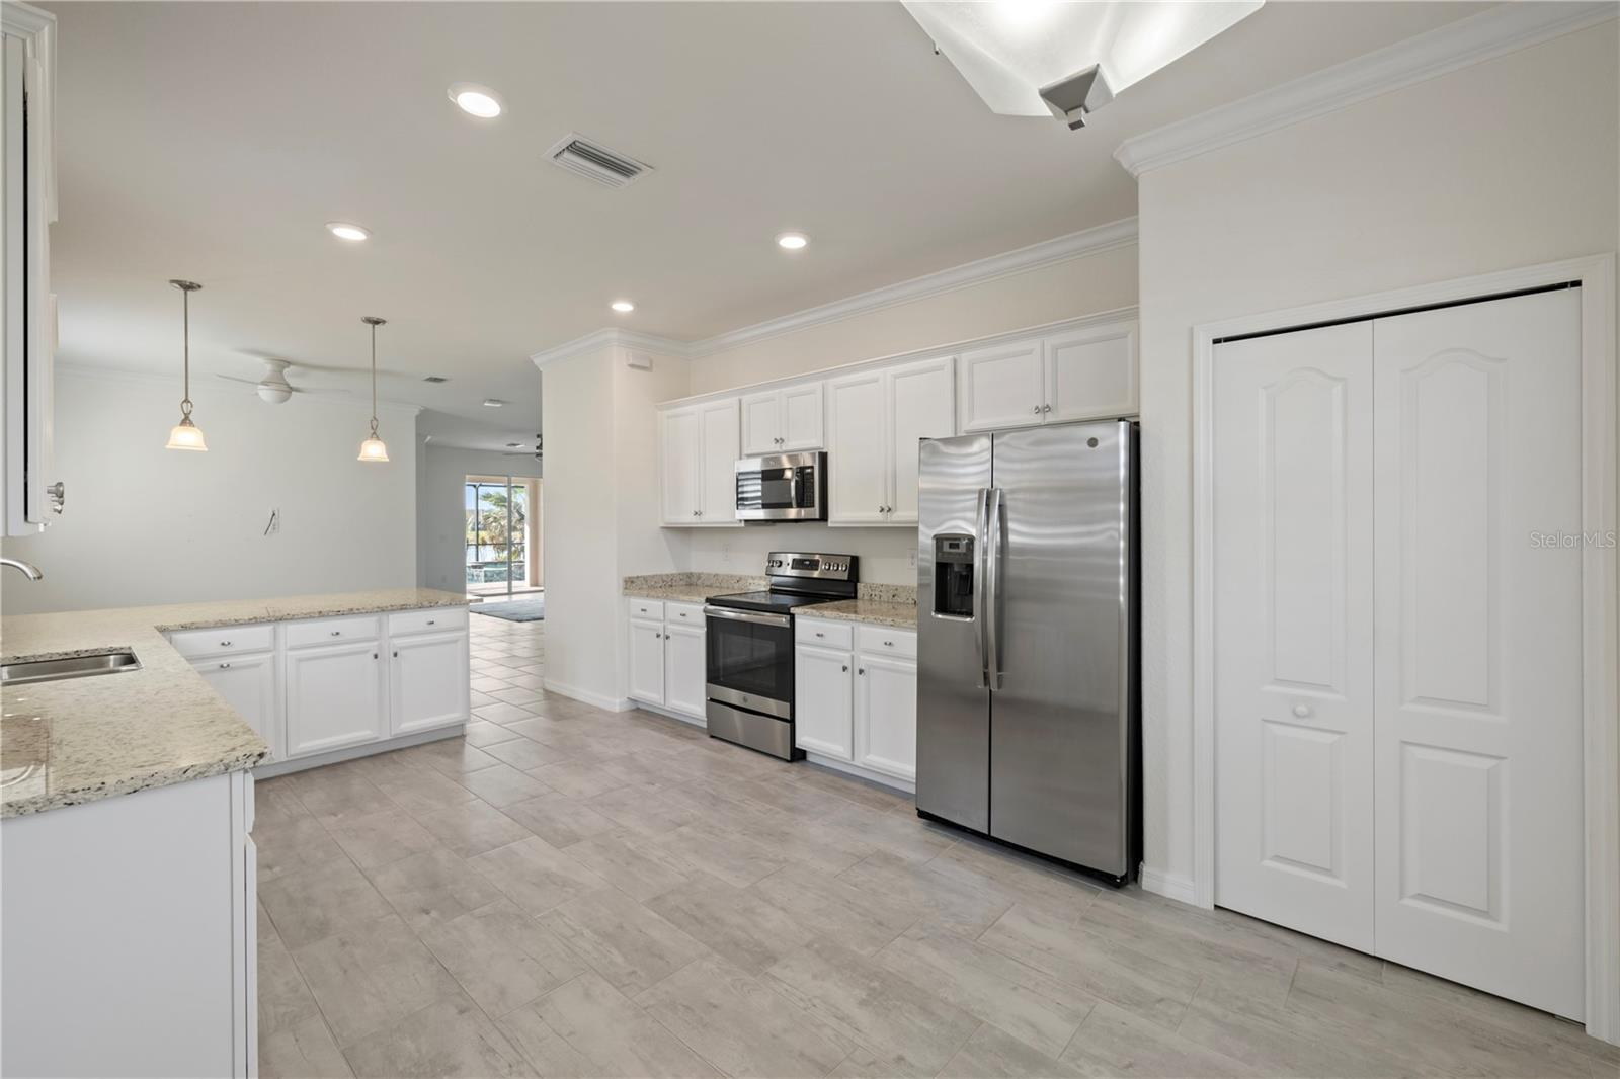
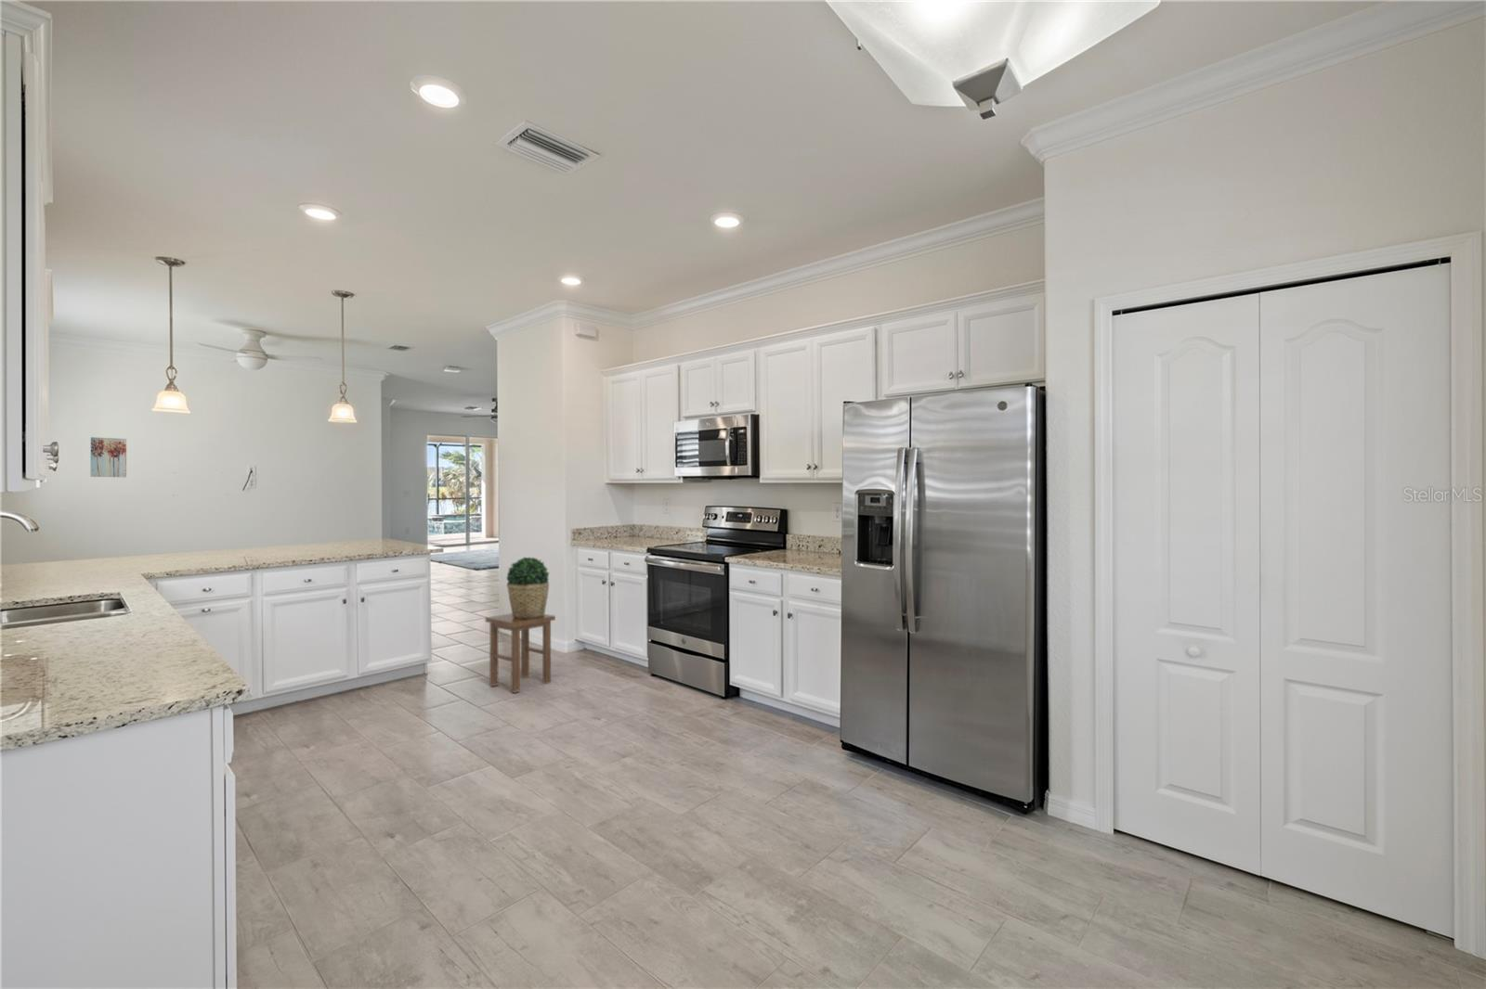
+ stool [485,613,557,694]
+ wall art [91,436,127,478]
+ potted plant [506,555,550,619]
